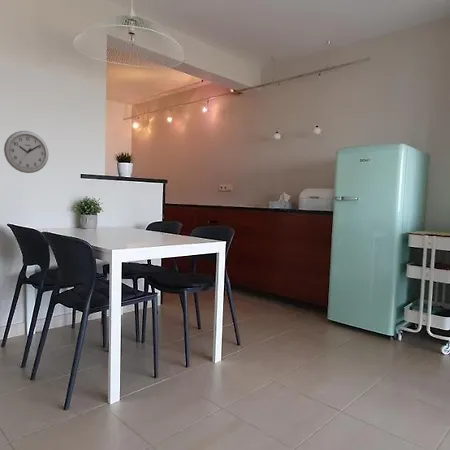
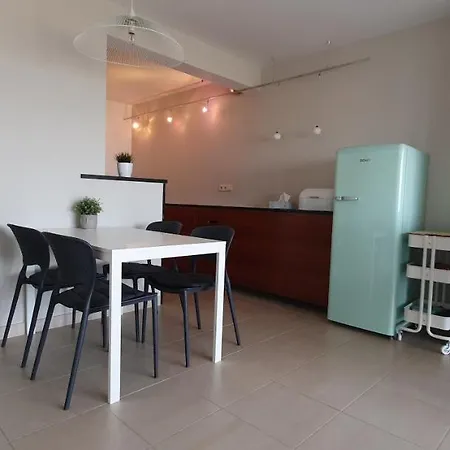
- wall clock [3,130,50,174]
